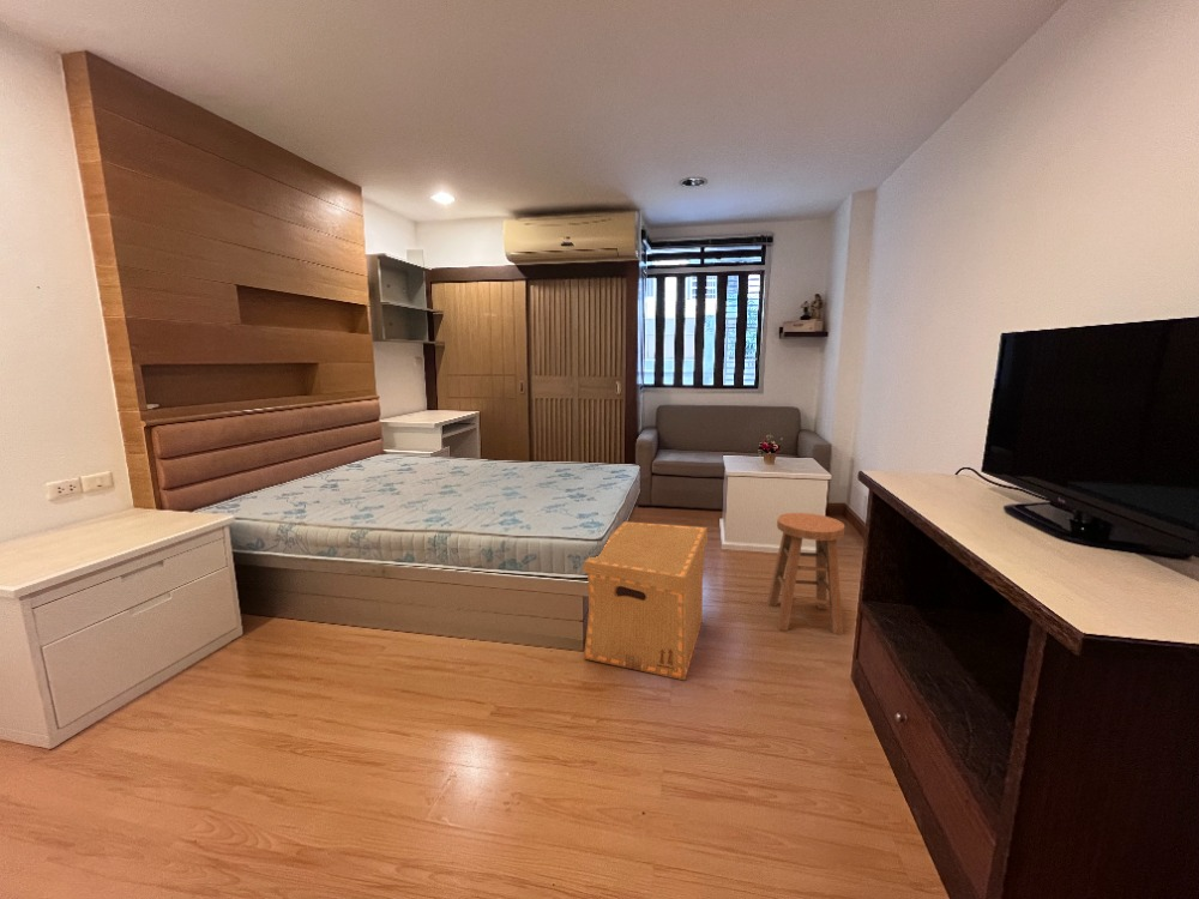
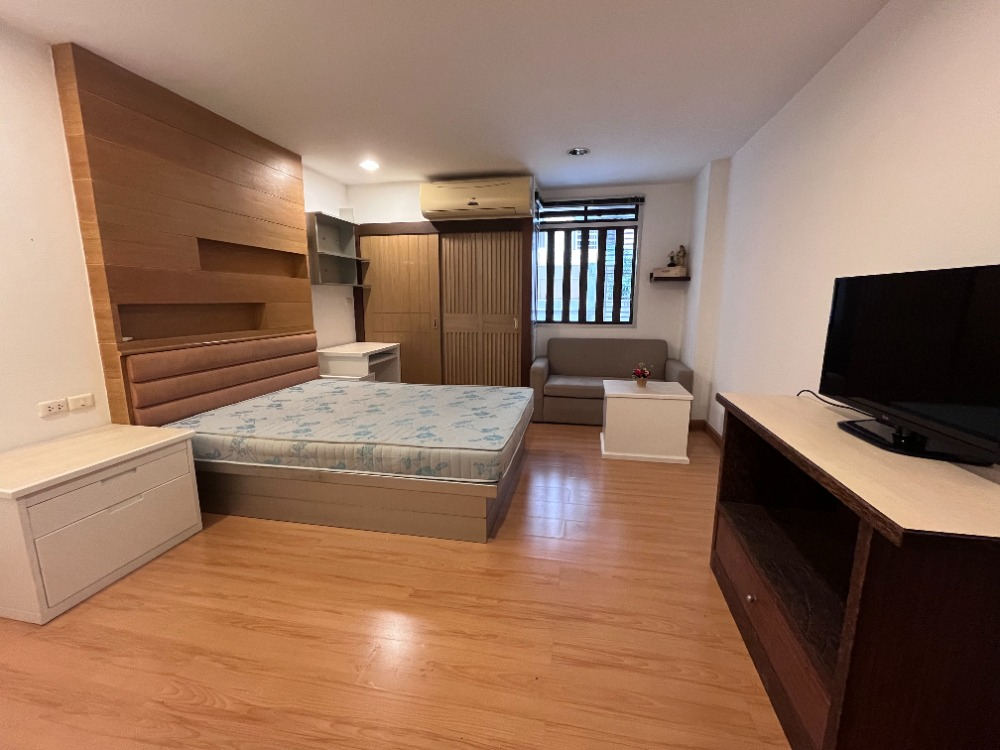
- cardboard box [582,520,709,682]
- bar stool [766,512,845,635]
